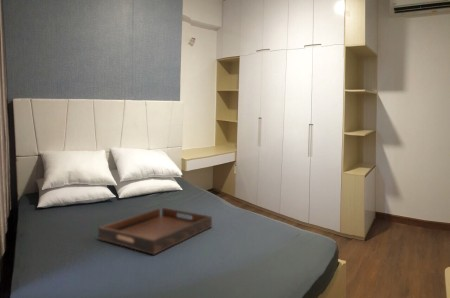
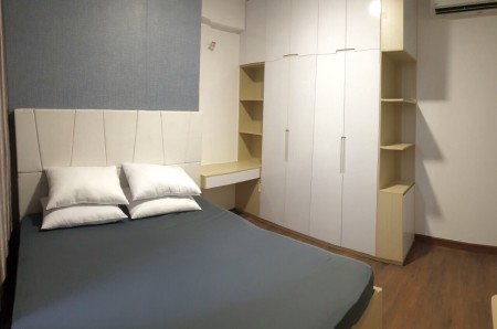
- serving tray [97,207,213,256]
